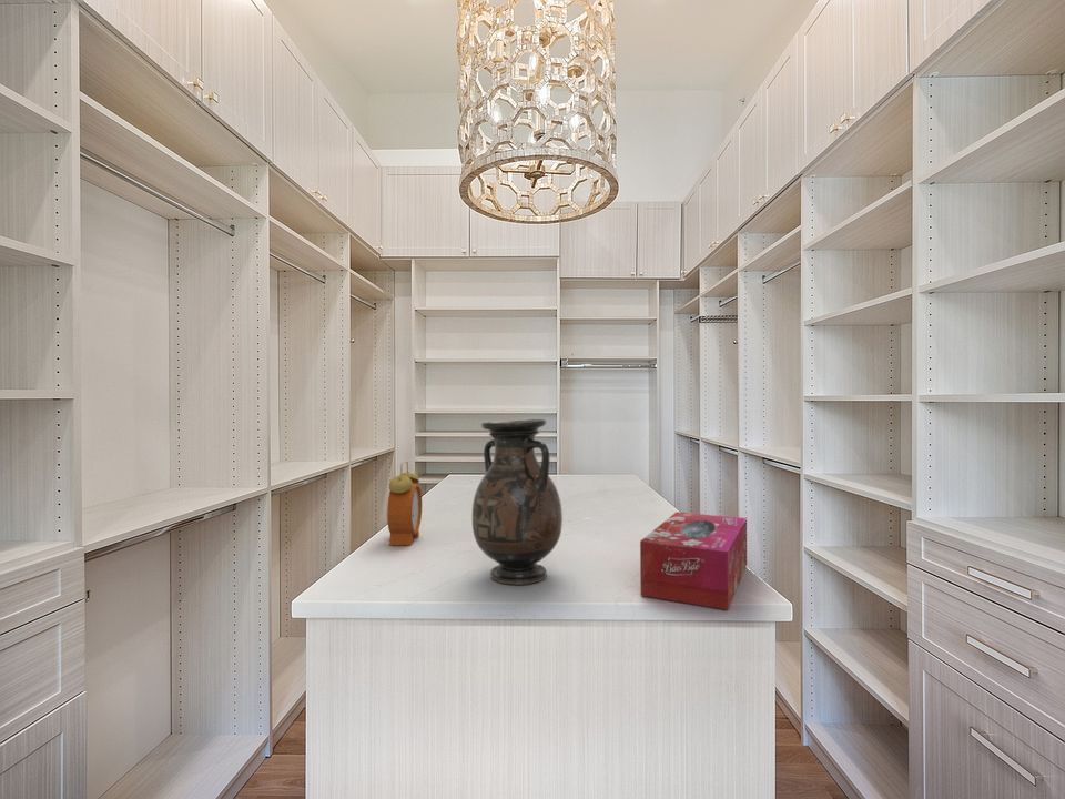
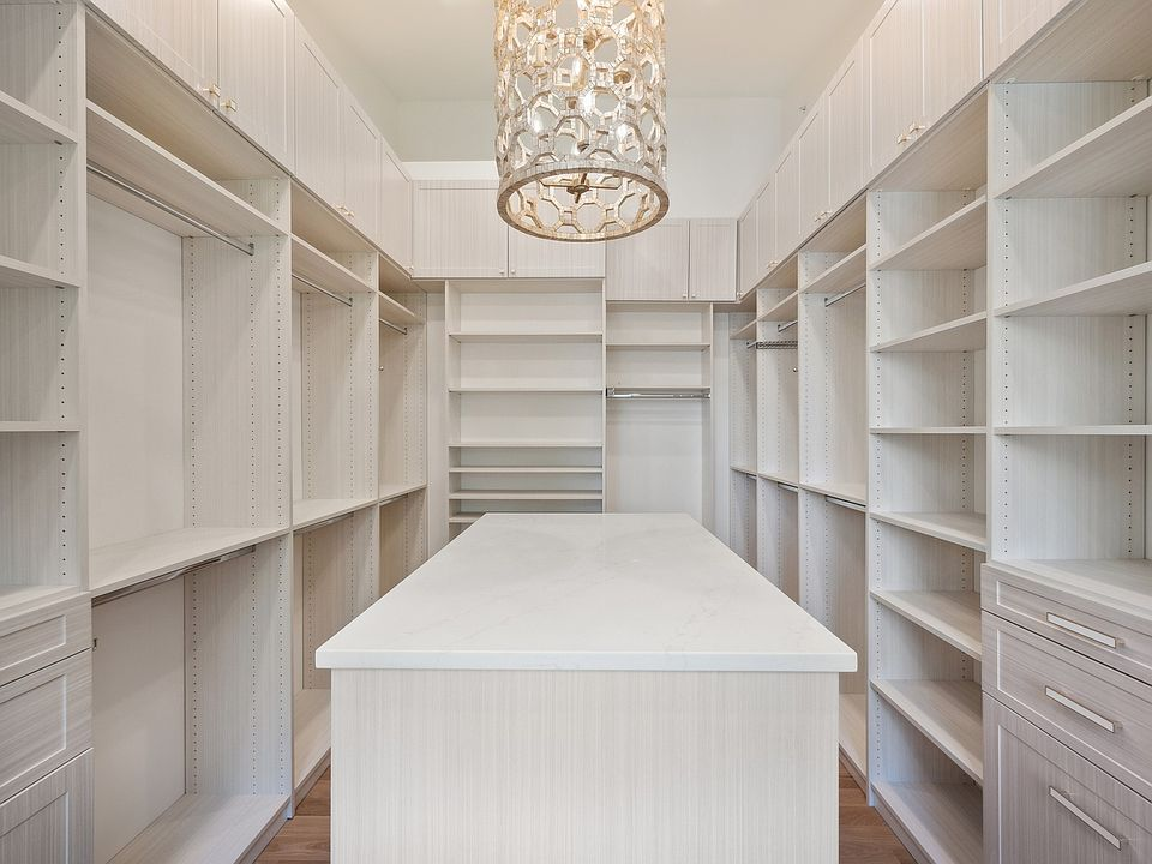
- alarm clock [386,461,423,546]
- tissue box [639,510,748,611]
- vase [471,418,564,586]
